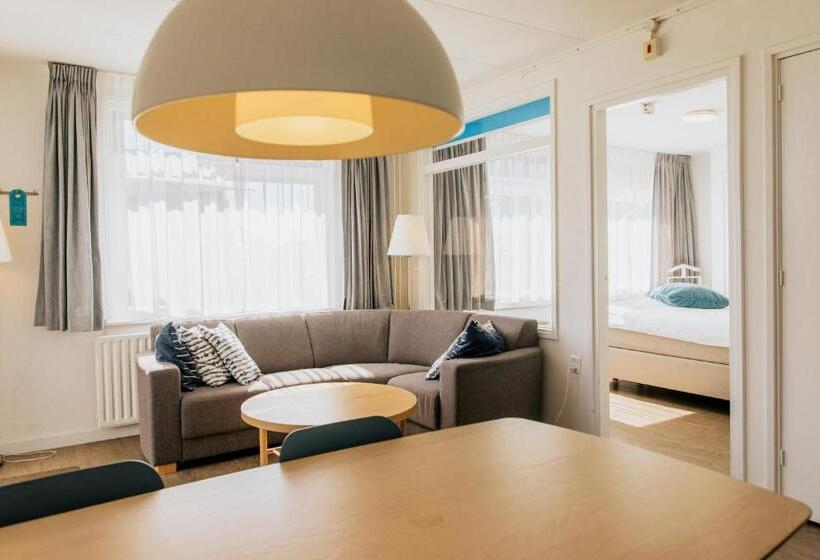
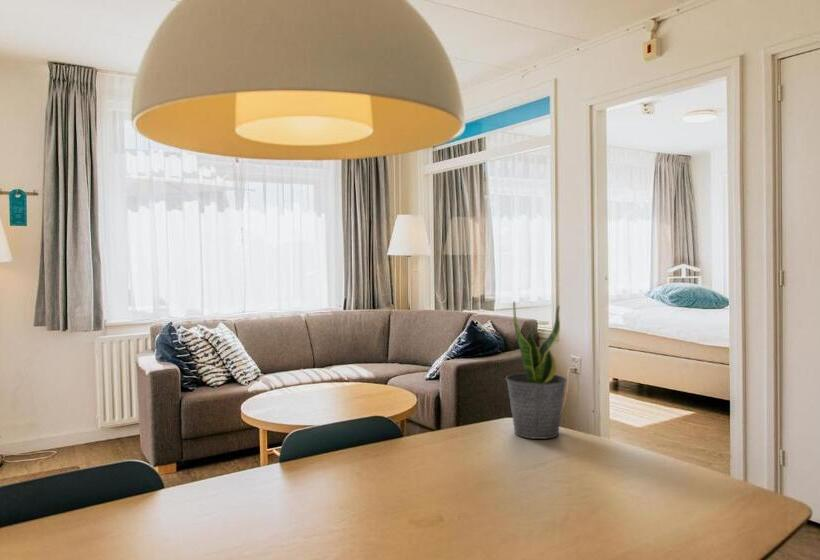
+ potted plant [504,300,568,440]
